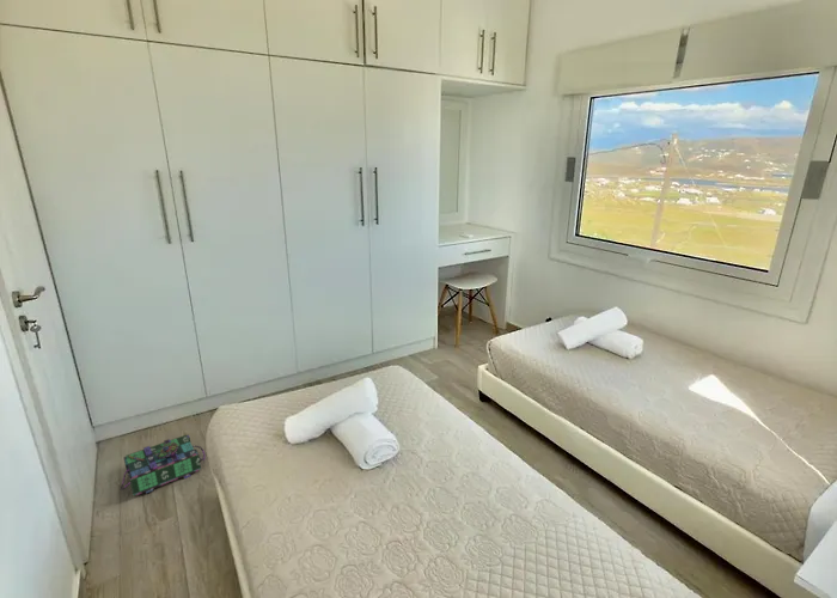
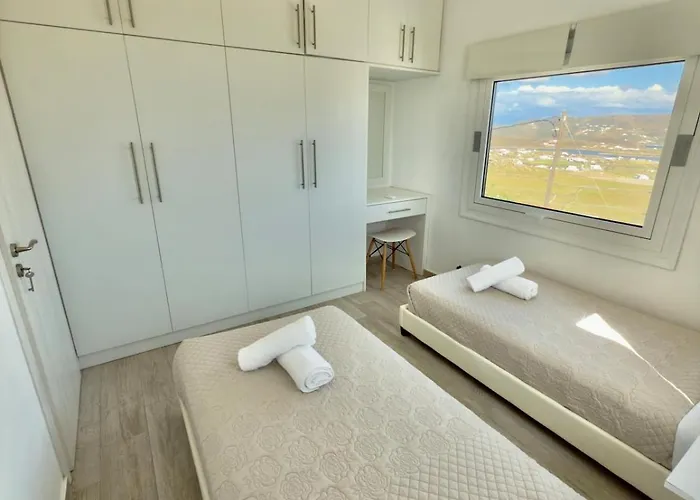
- backpack [120,434,207,496]
